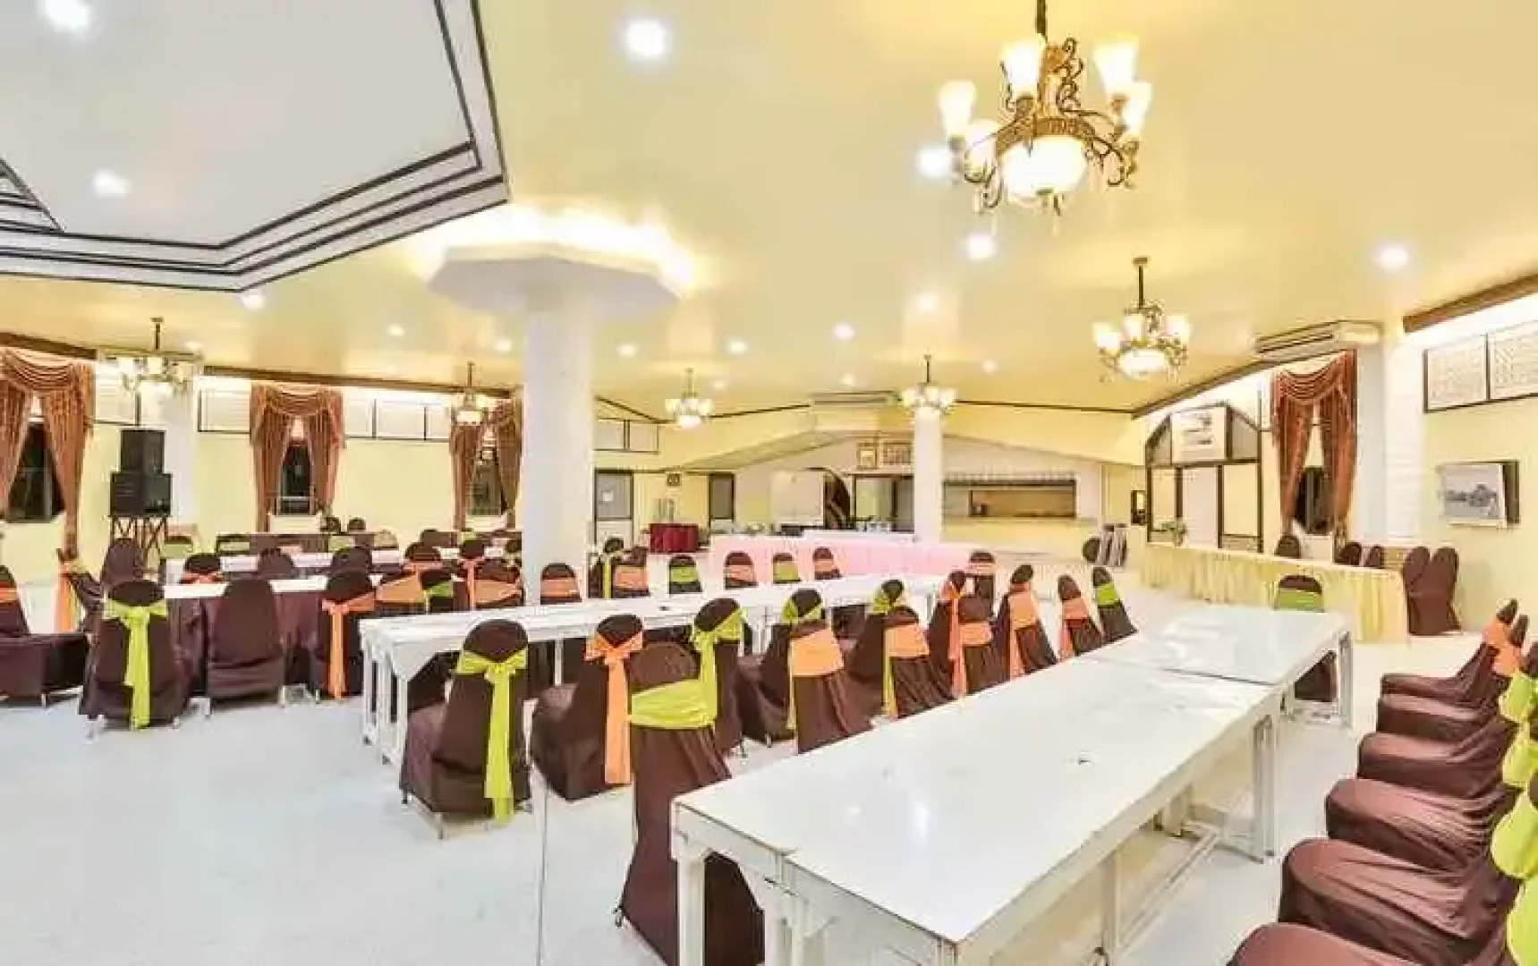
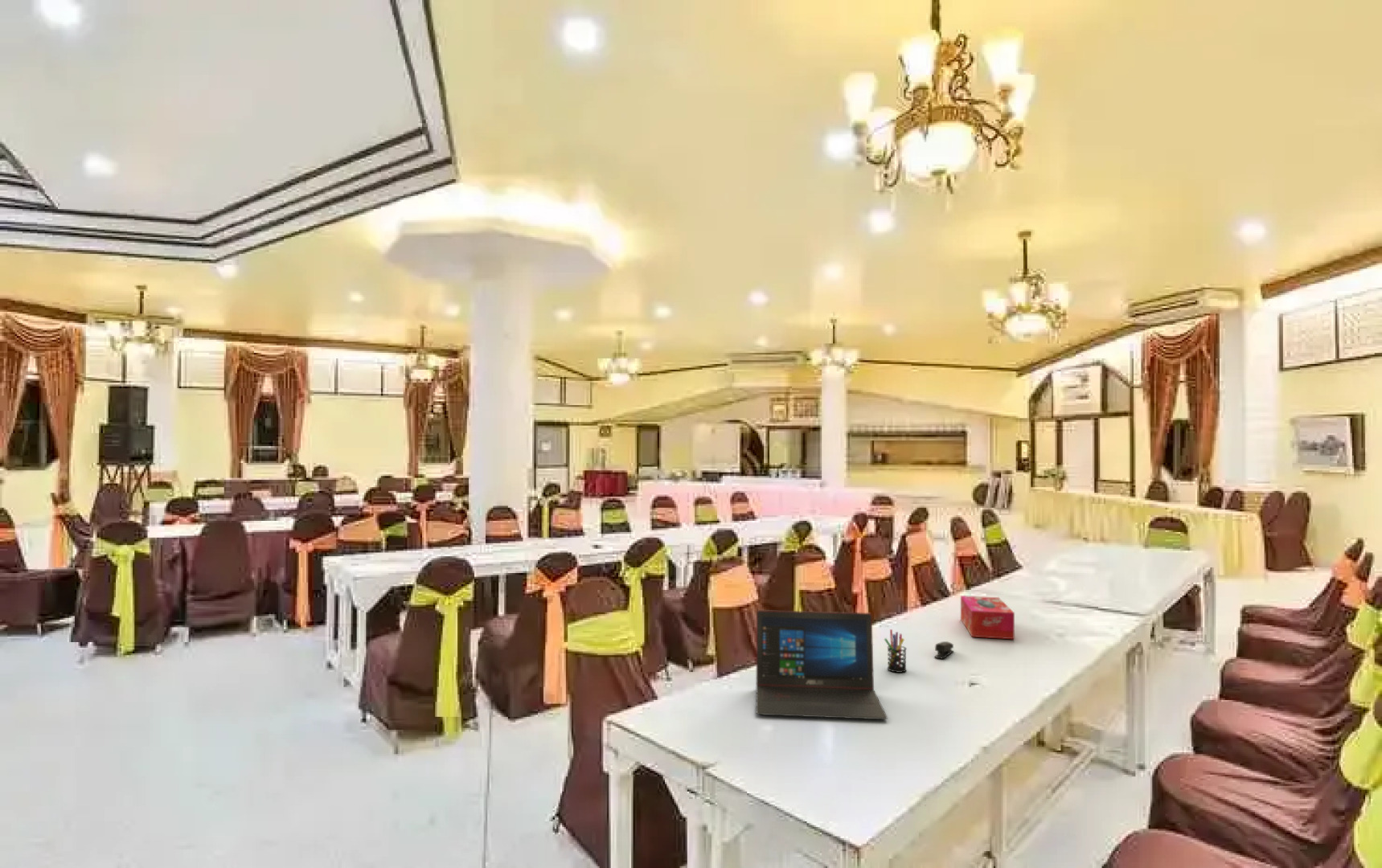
+ pen holder [884,628,908,674]
+ stapler [933,641,954,660]
+ laptop [756,609,888,720]
+ tissue box [960,595,1015,640]
